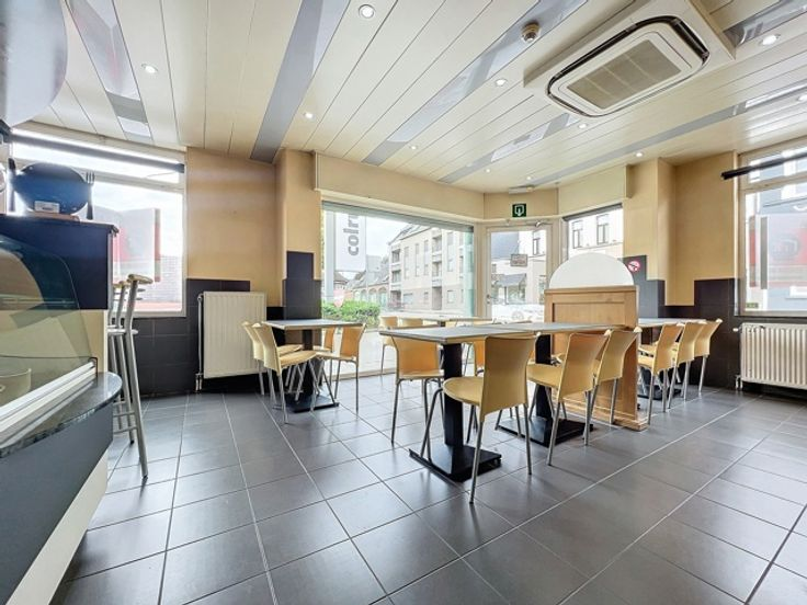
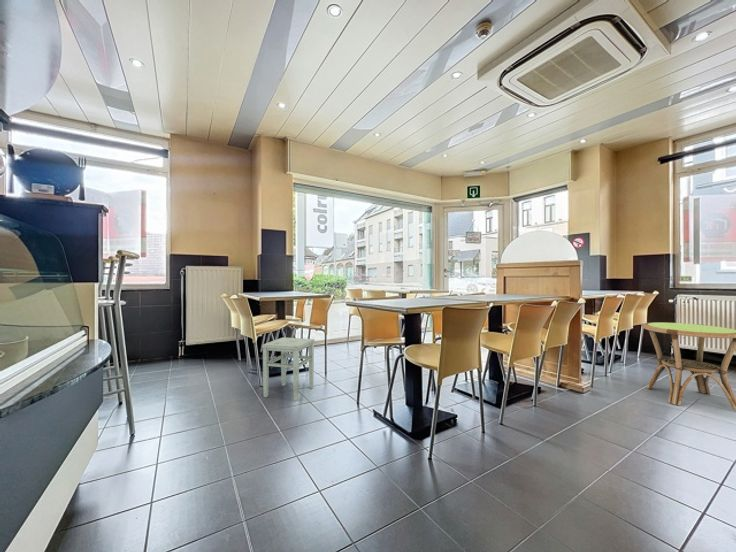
+ stool [261,336,316,402]
+ side table [641,321,736,412]
